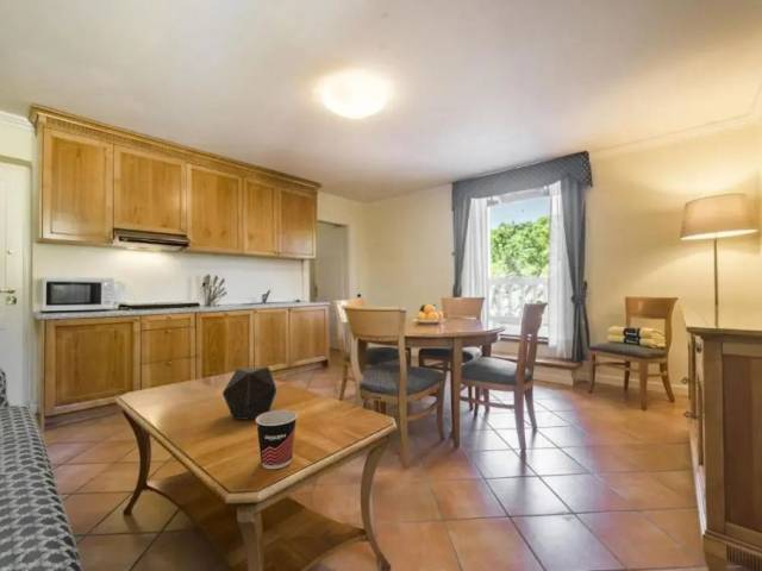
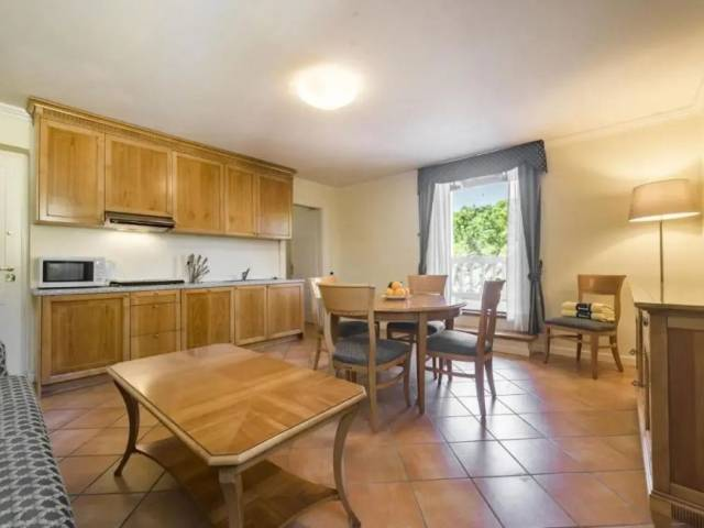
- decorative tray [221,365,280,421]
- cup [255,409,298,470]
